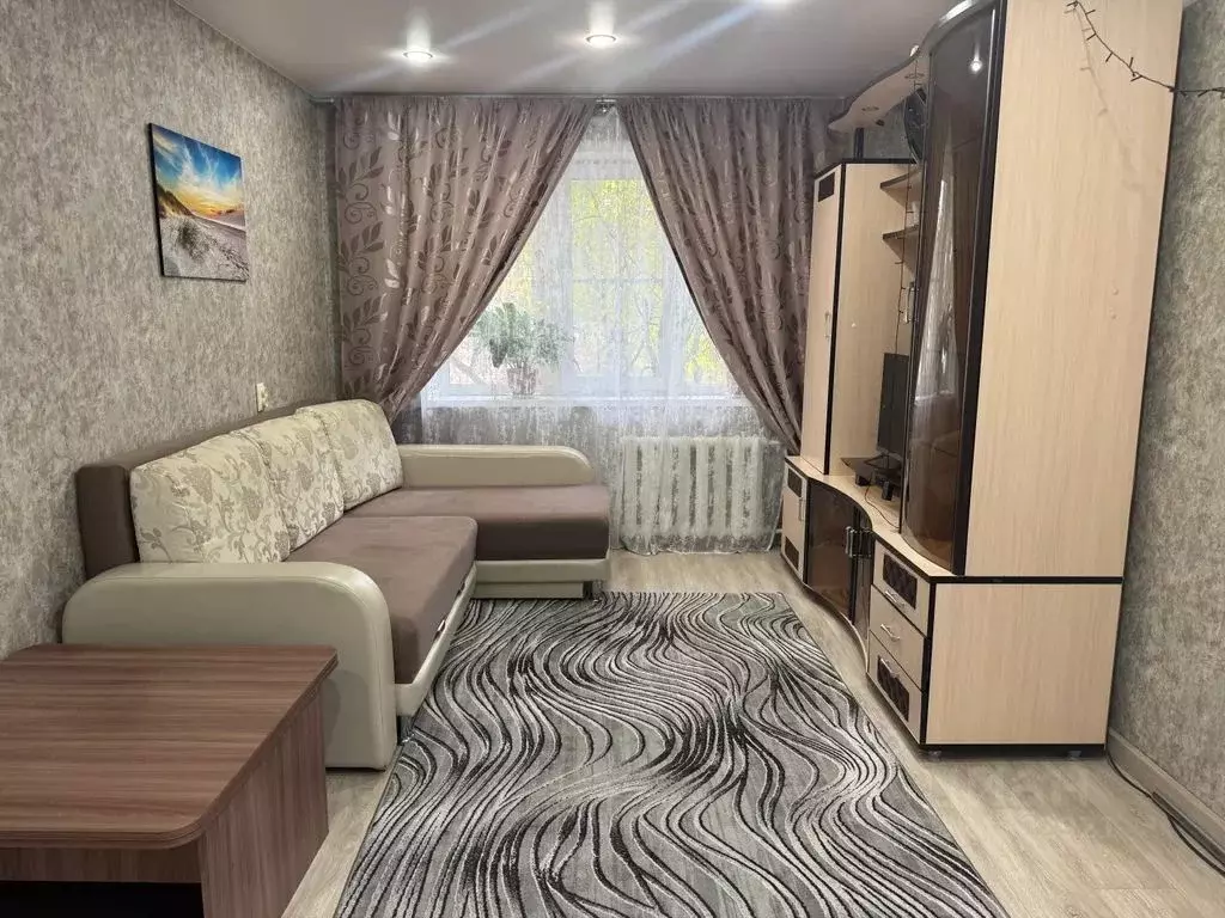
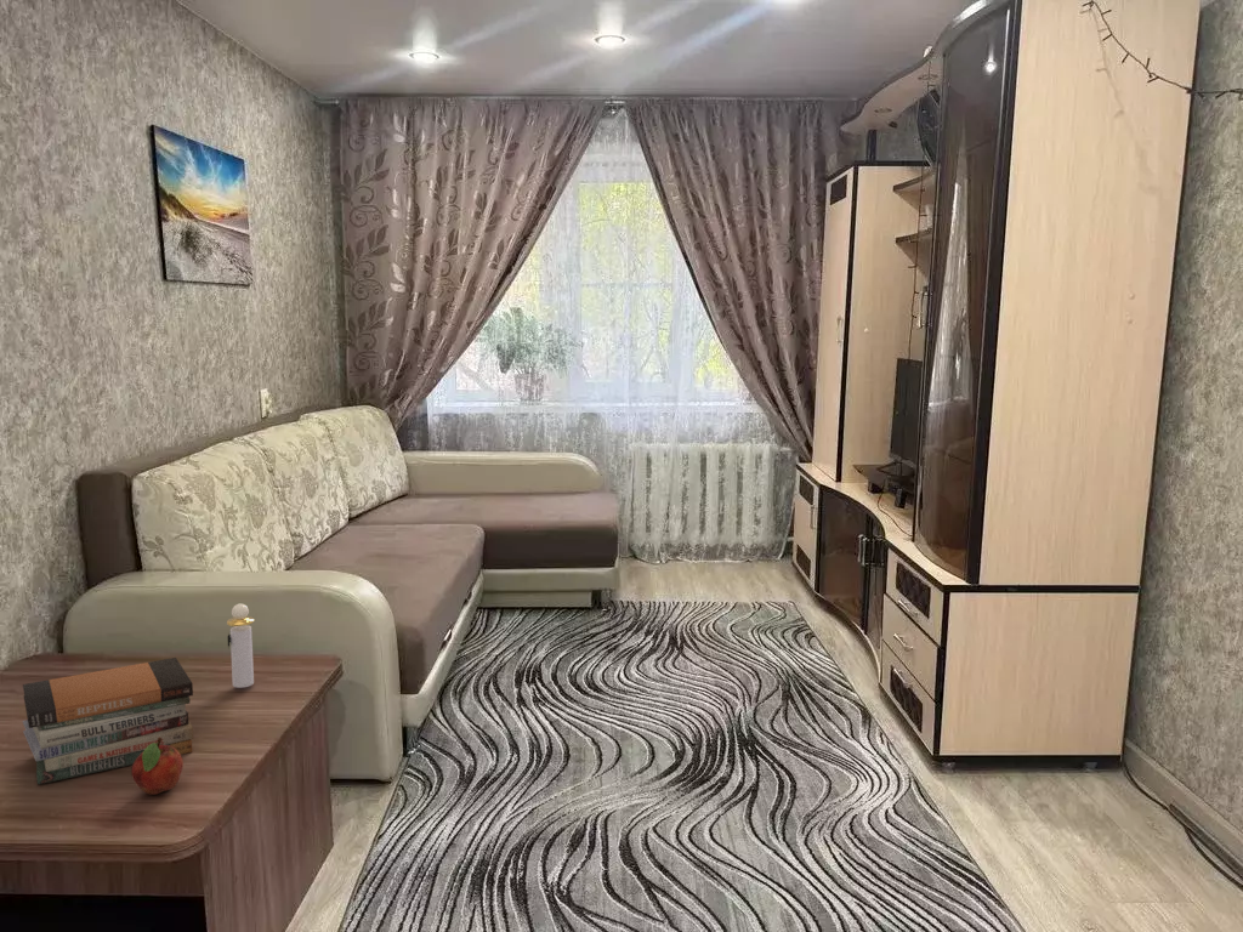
+ book stack [22,657,194,785]
+ perfume bottle [226,602,255,689]
+ fruit [131,738,185,796]
